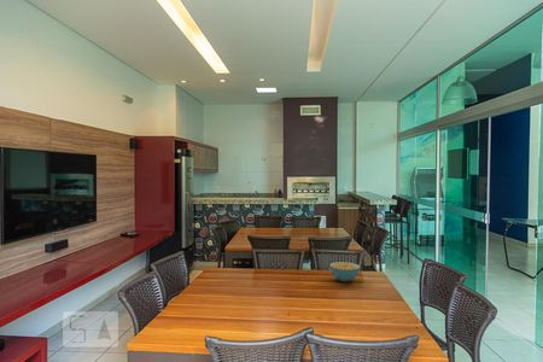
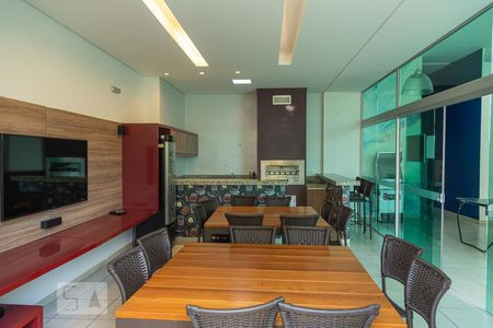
- cereal bowl [328,261,361,282]
